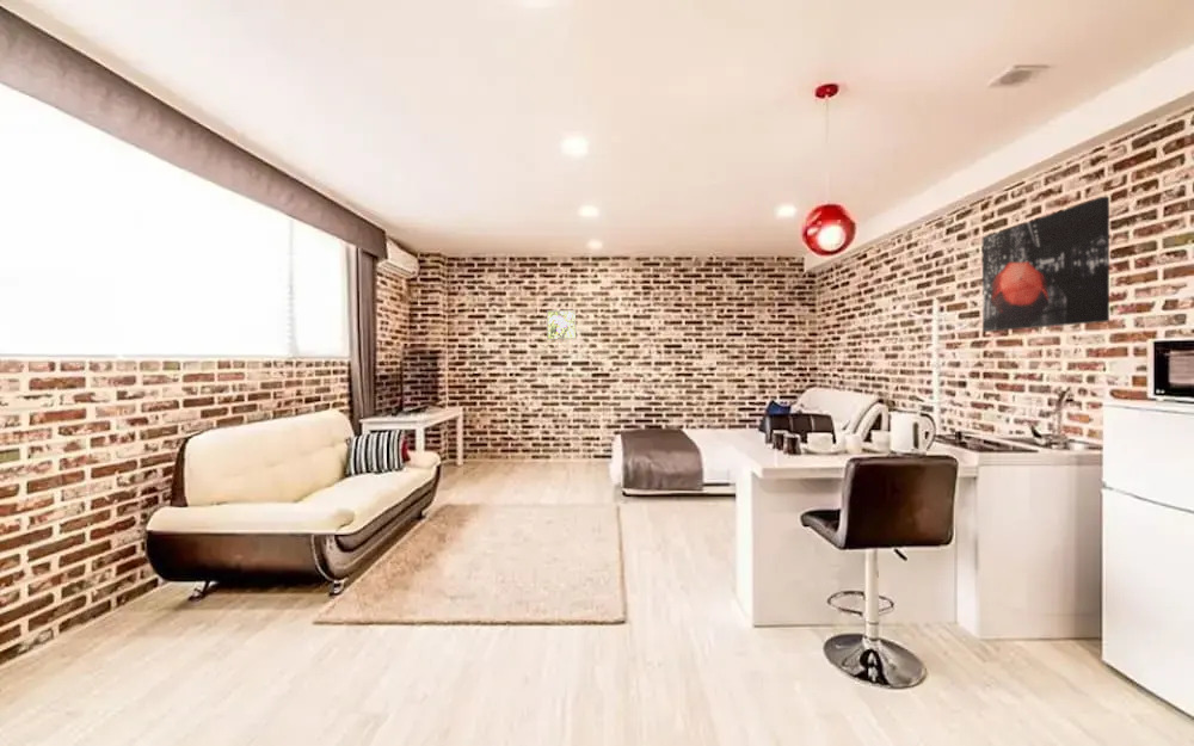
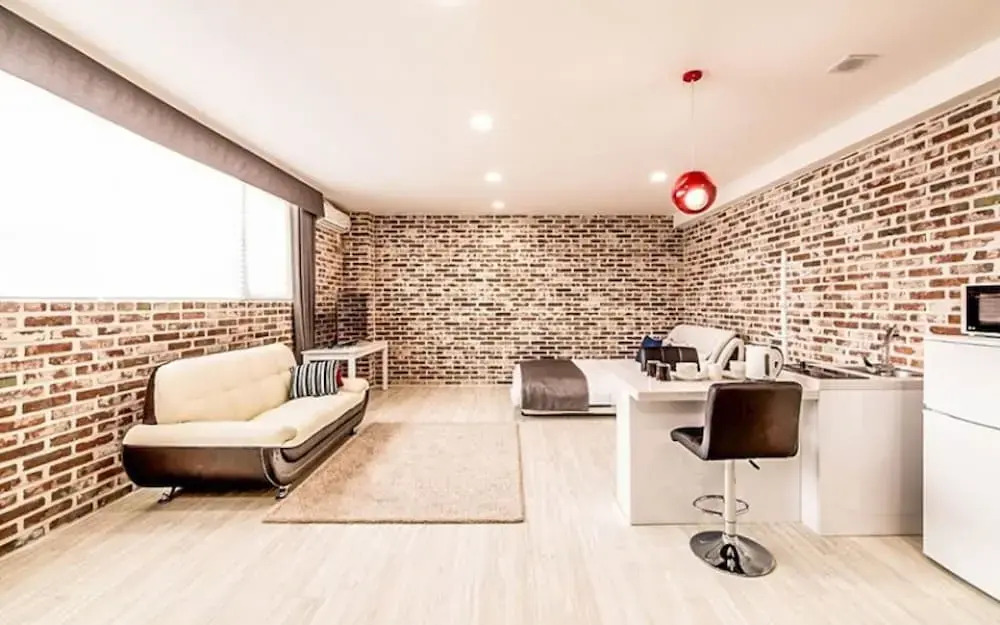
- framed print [546,309,578,340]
- wall art [981,196,1110,333]
